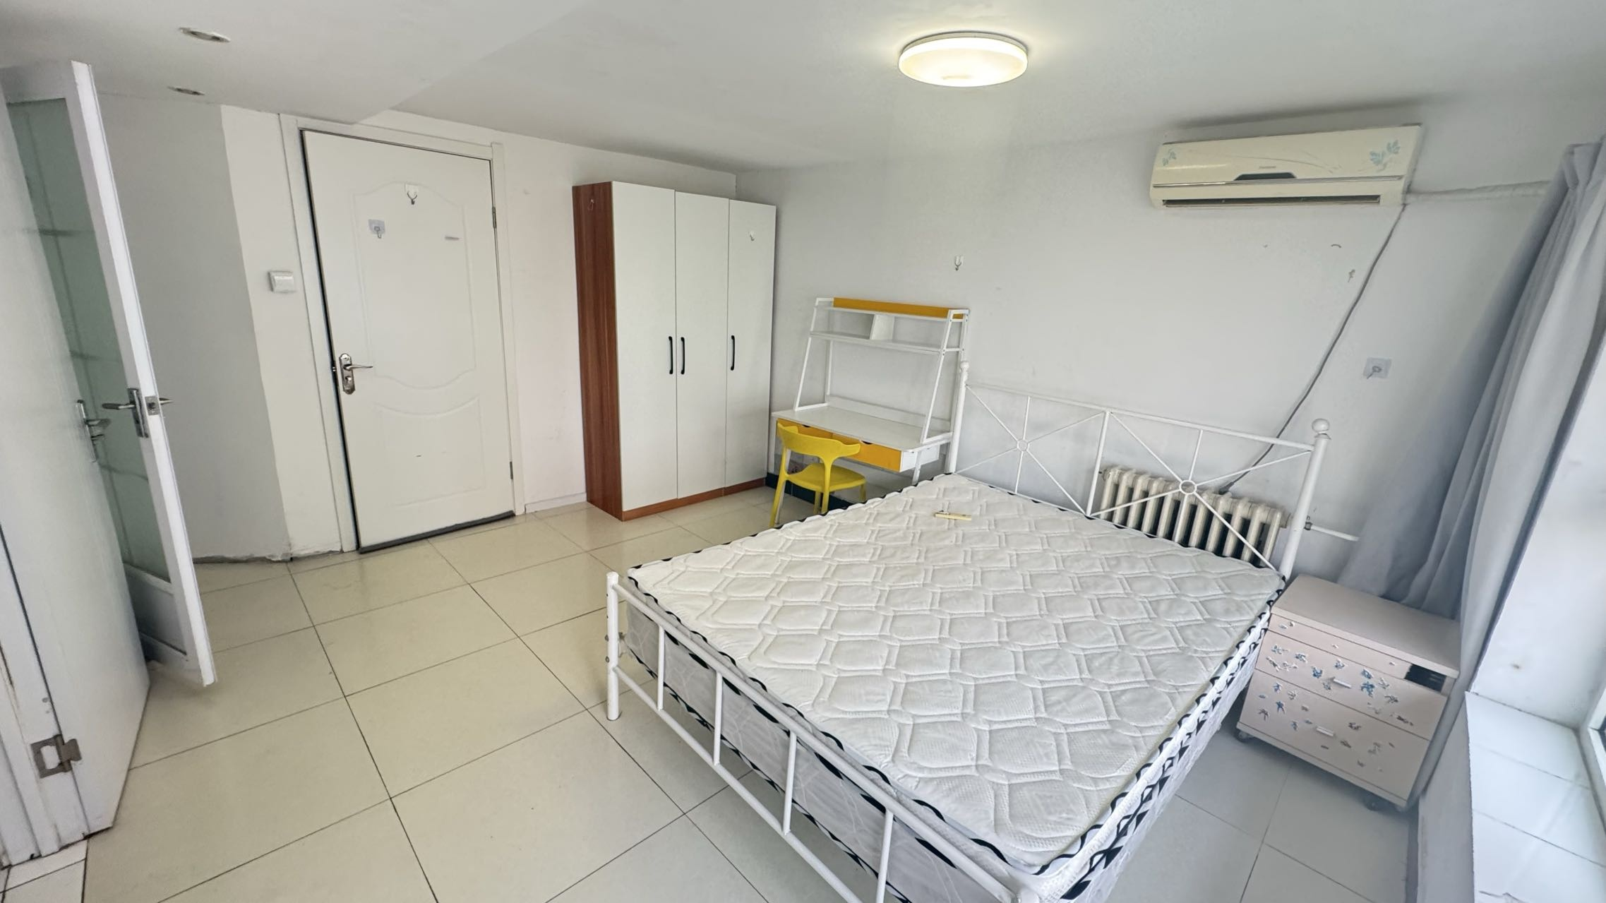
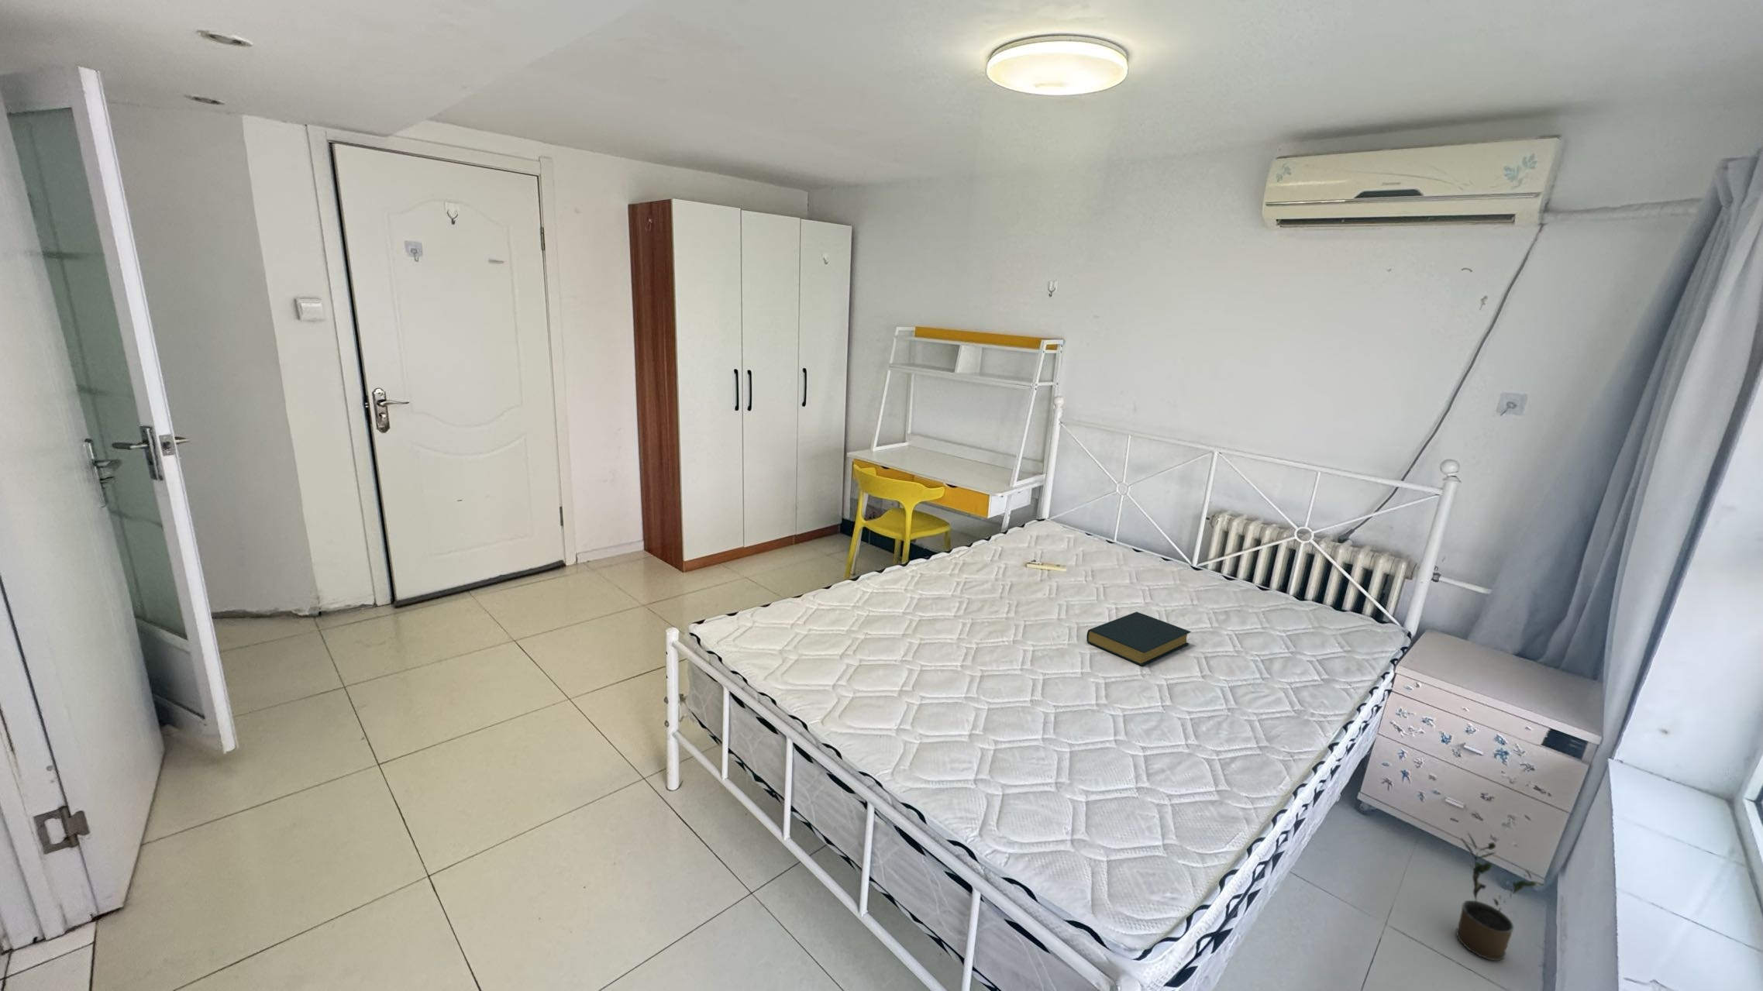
+ potted plant [1455,832,1546,962]
+ hardback book [1086,611,1191,667]
